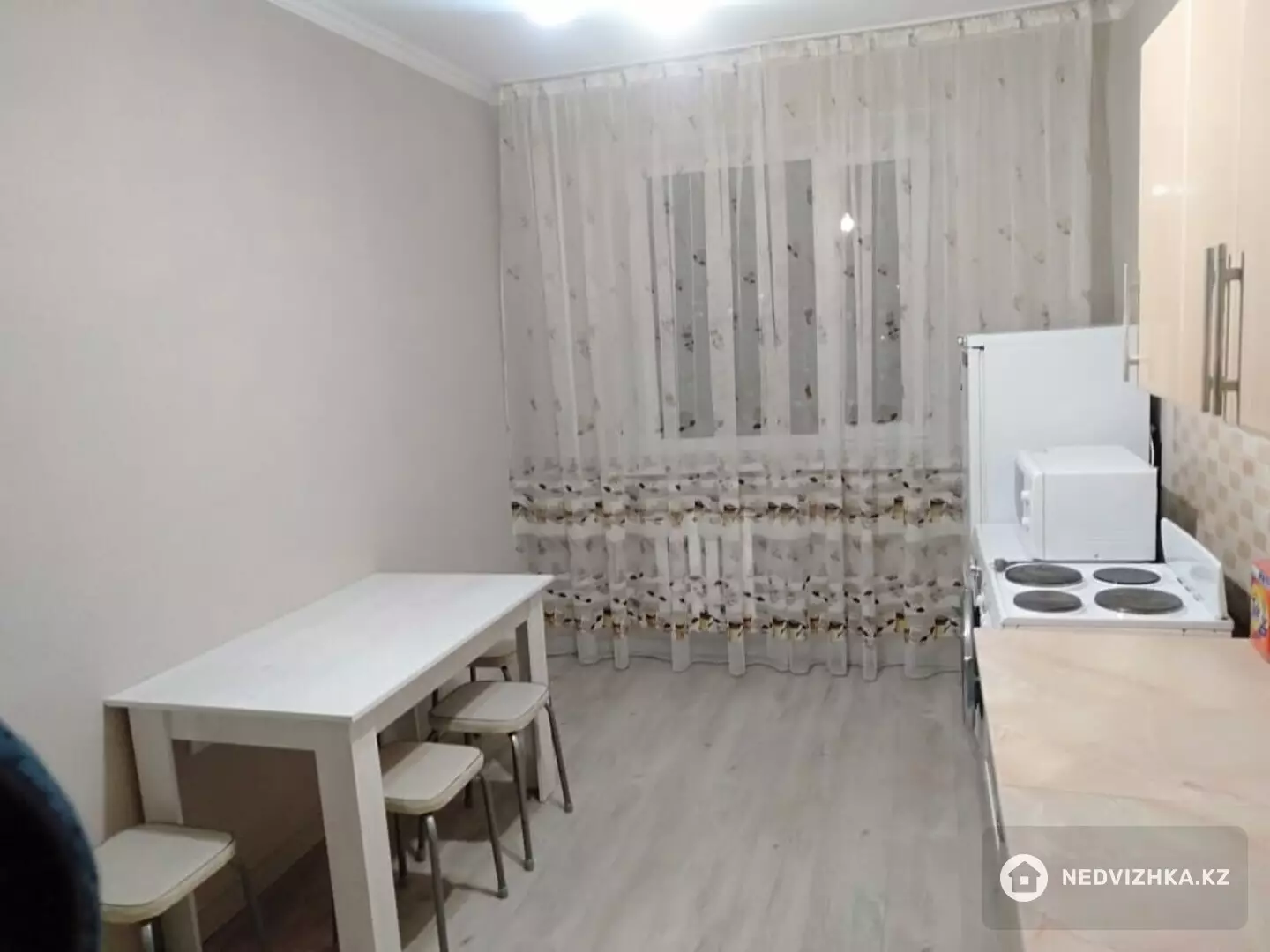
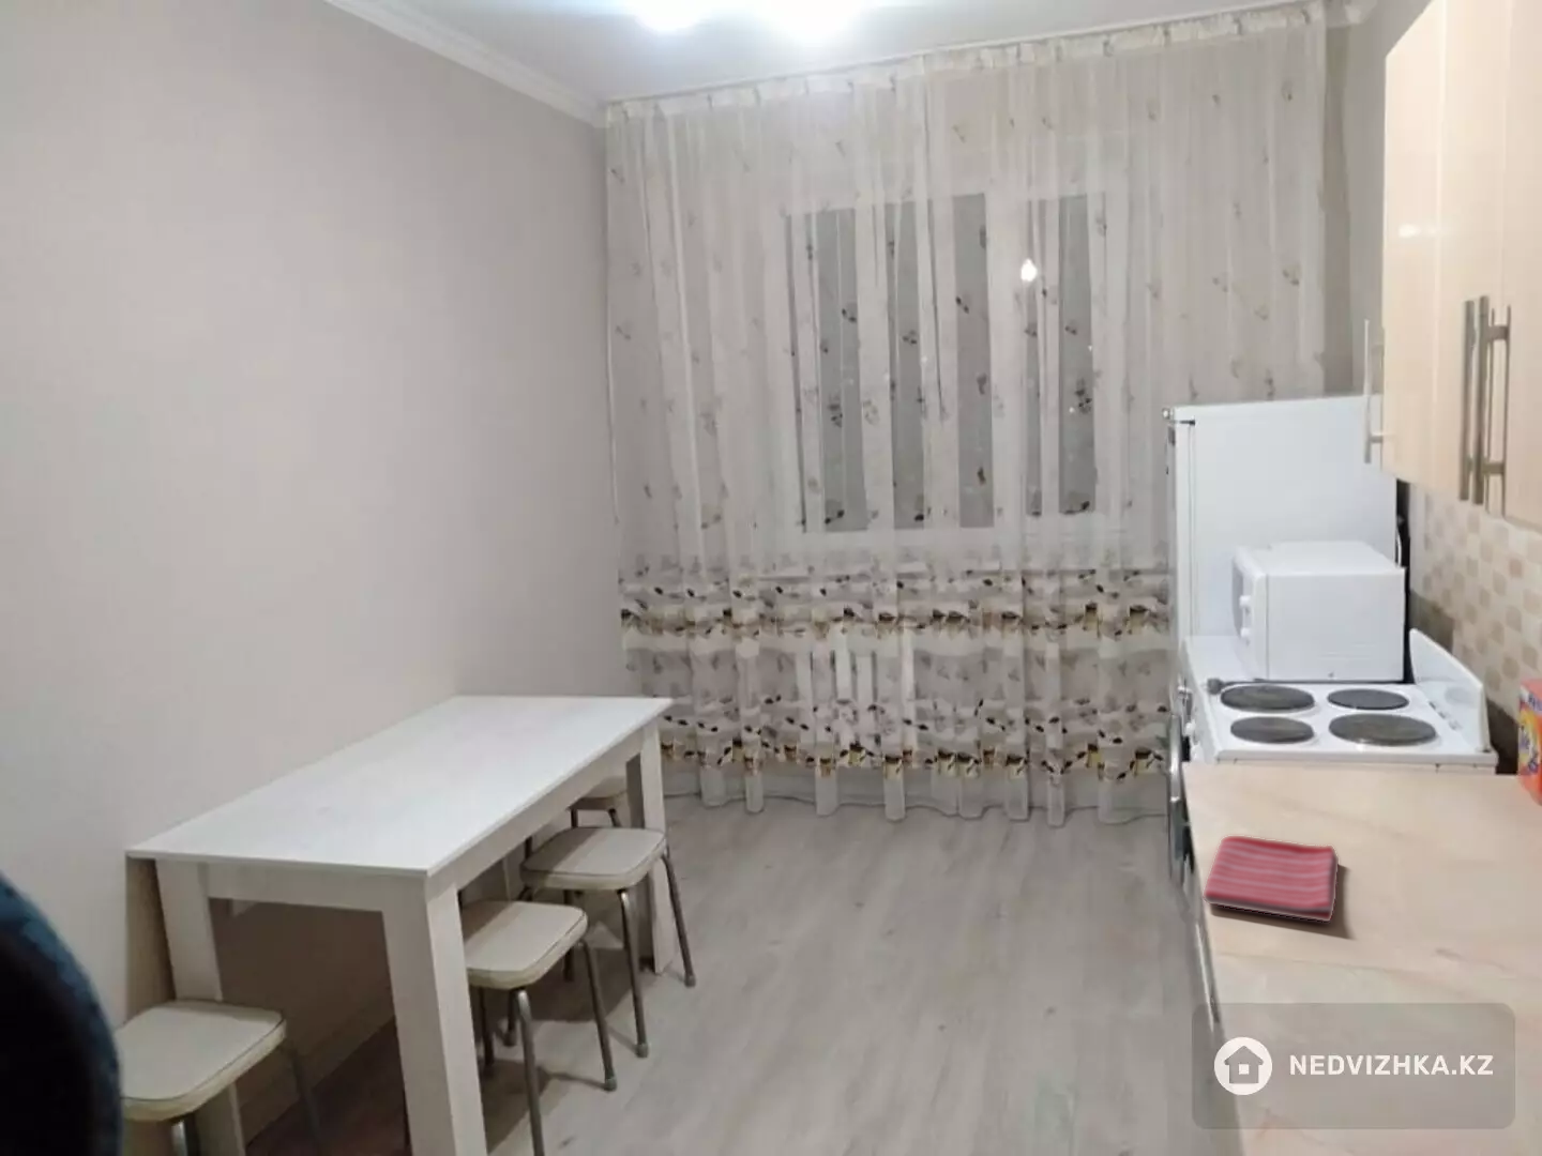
+ dish towel [1202,835,1339,923]
